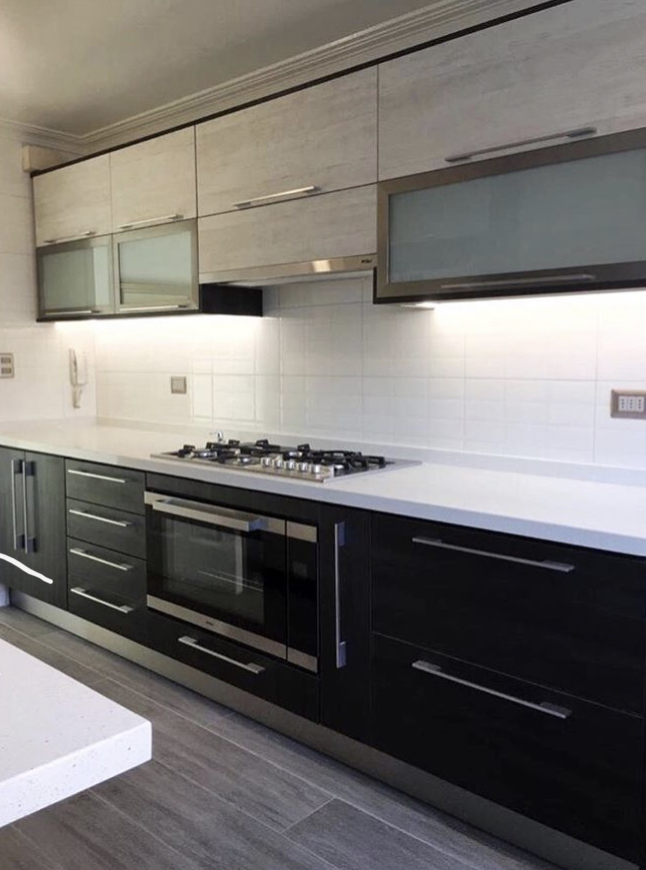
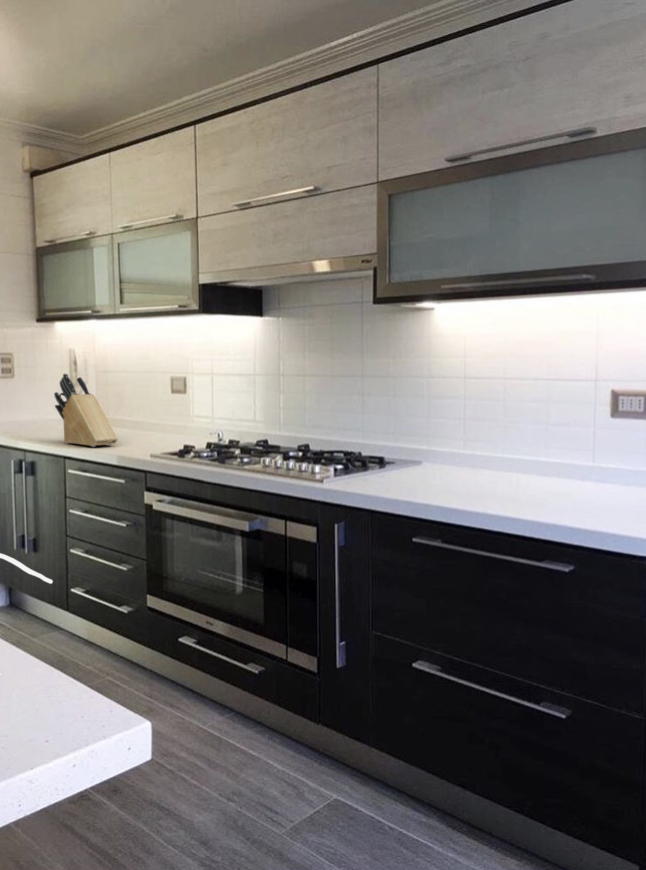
+ knife block [53,372,119,448]
